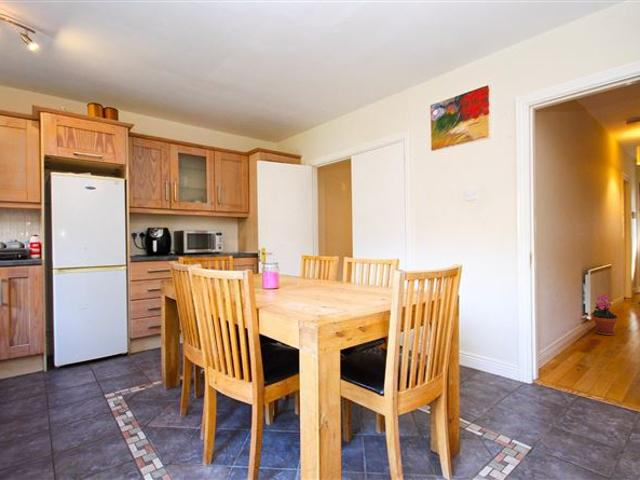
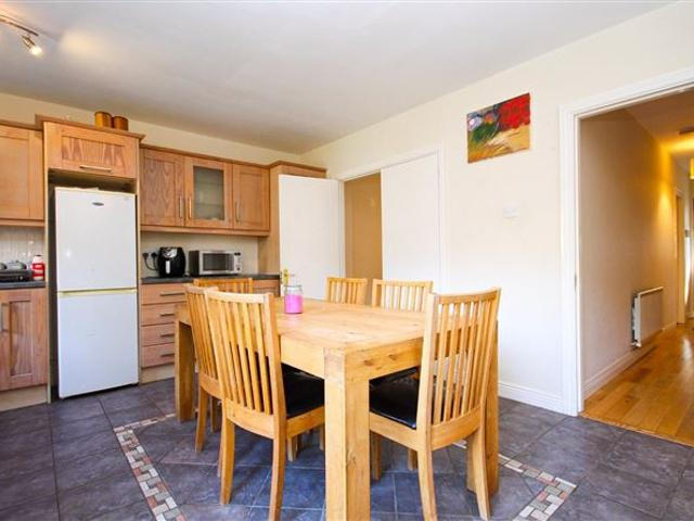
- potted plant [590,294,618,337]
